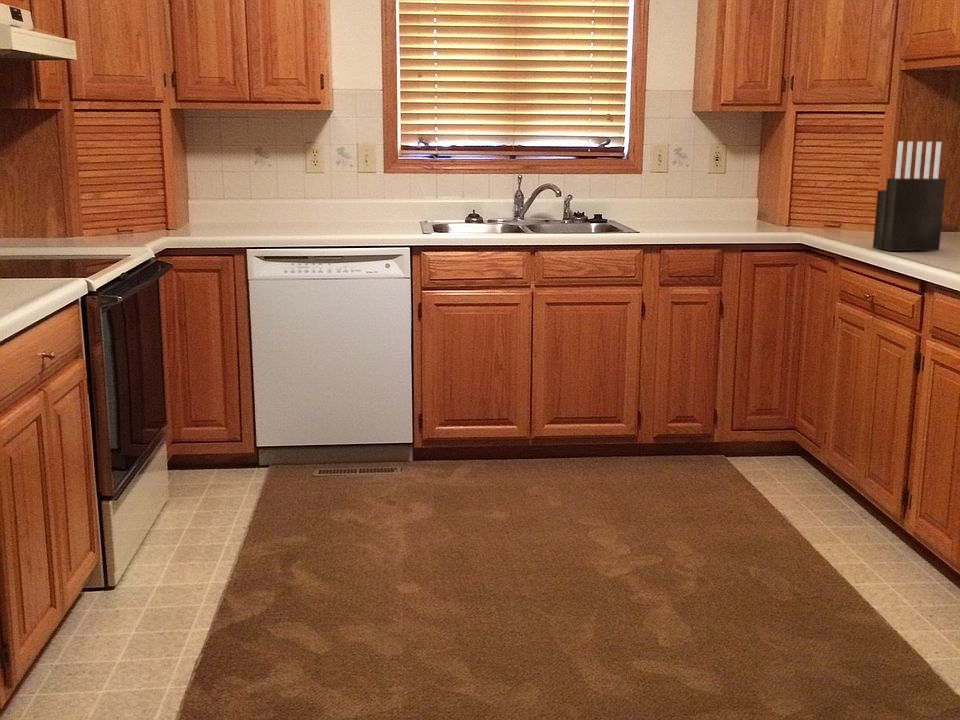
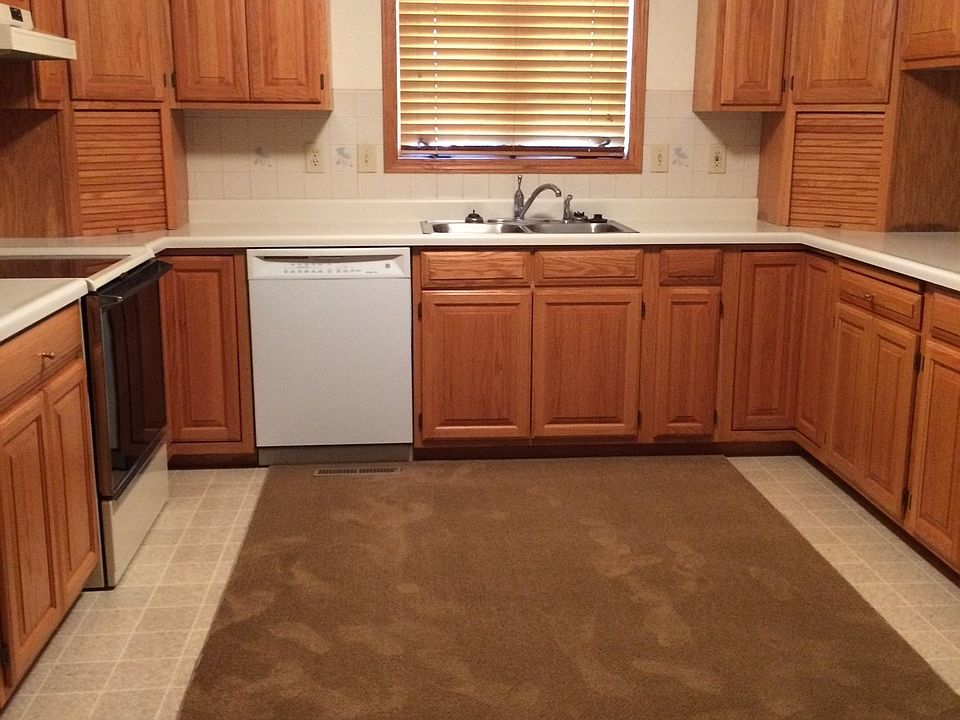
- knife block [872,140,947,252]
